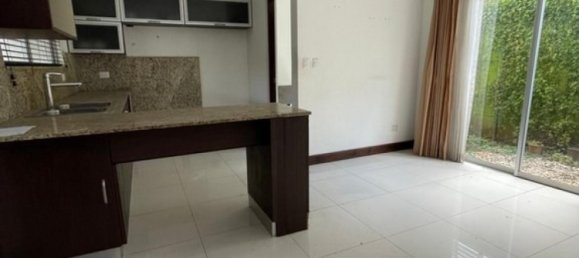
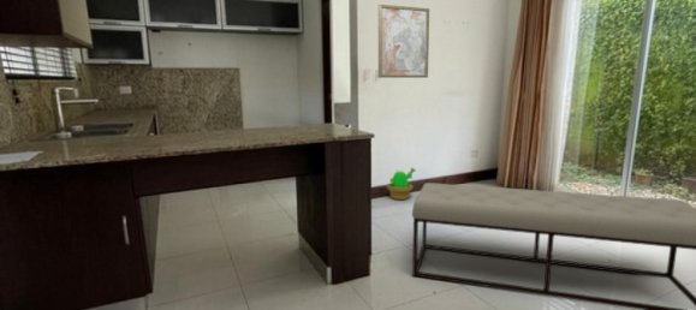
+ decorative plant [386,167,417,201]
+ bench [411,181,696,310]
+ wall art [377,4,430,79]
